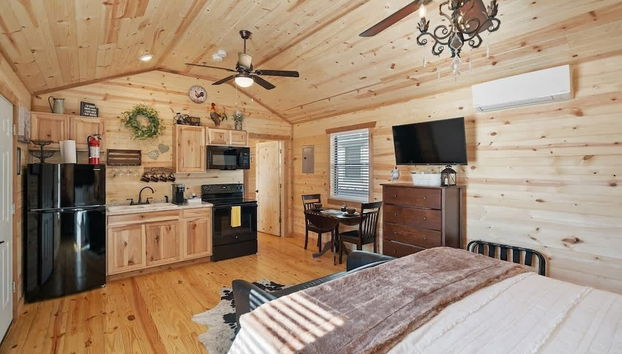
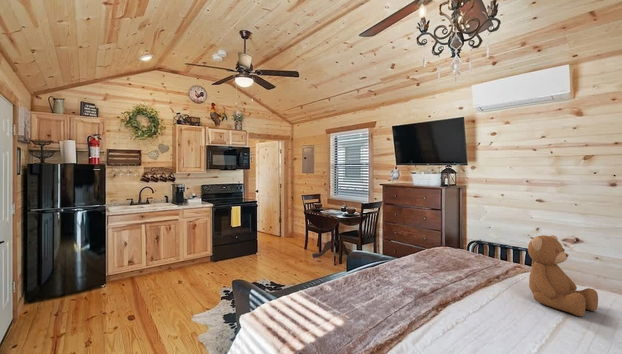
+ teddy bear [527,234,599,317]
